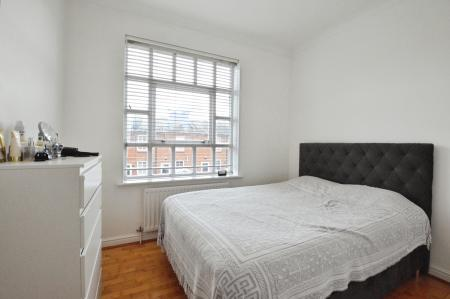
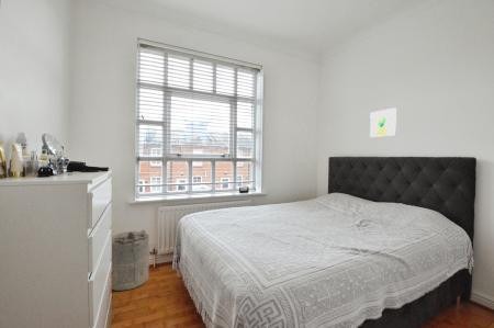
+ wall art [369,108,397,138]
+ laundry hamper [111,229,150,292]
